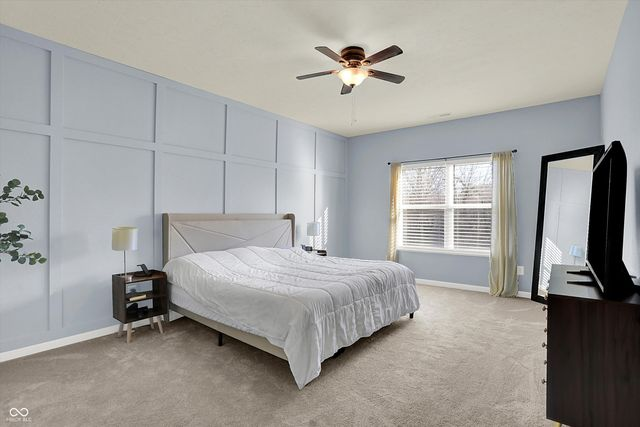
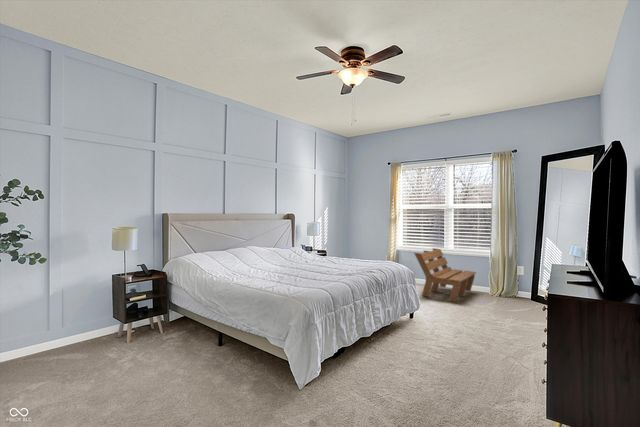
+ bench [413,247,477,303]
